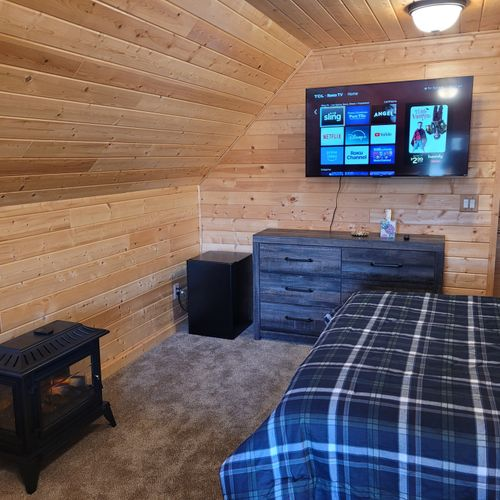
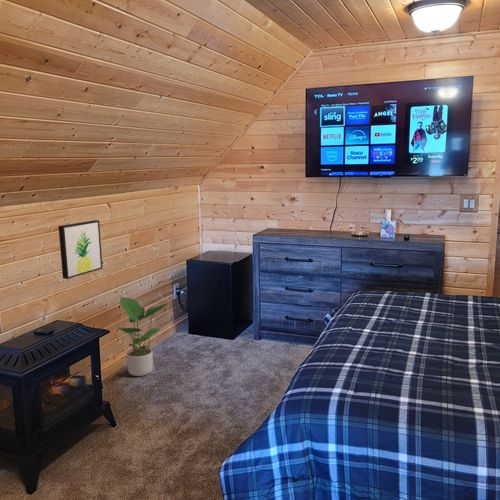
+ potted plant [116,296,170,377]
+ wall art [58,219,103,280]
